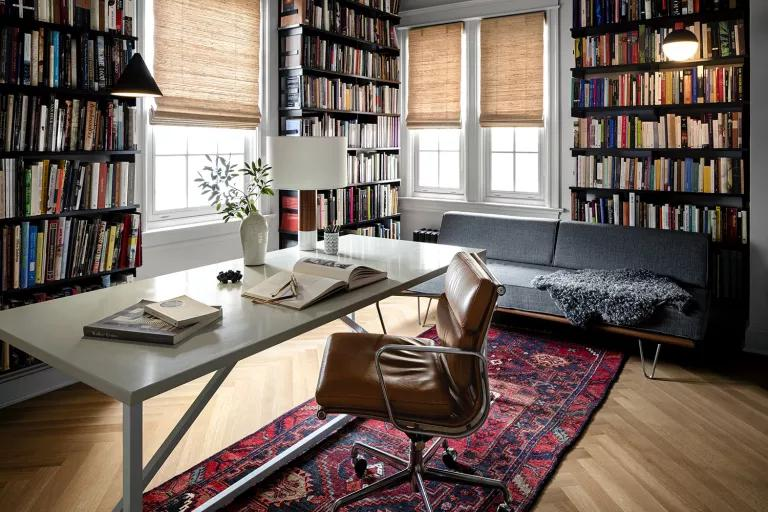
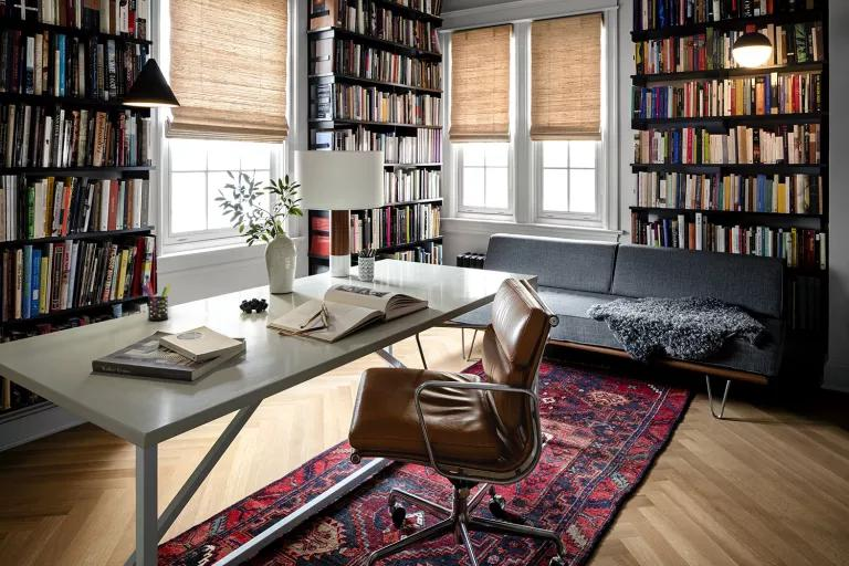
+ pen holder [142,280,171,322]
